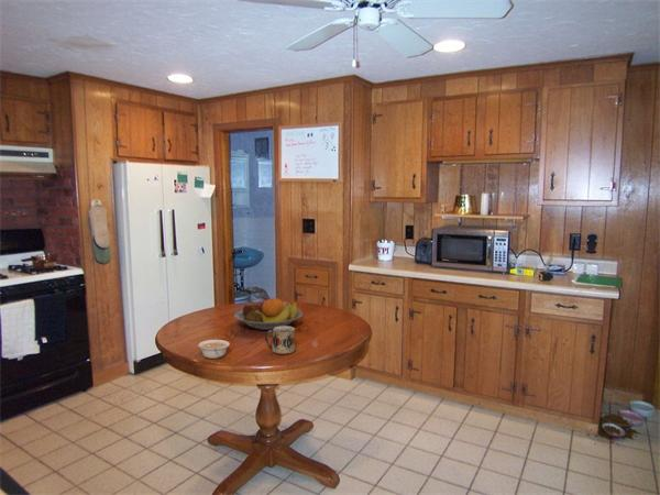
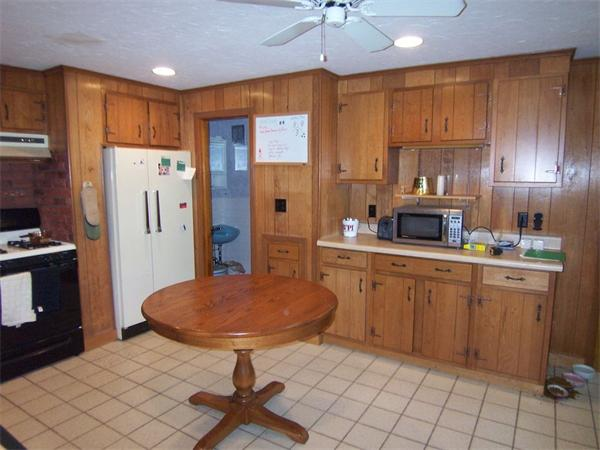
- legume [197,339,230,360]
- fruit bowl [233,297,304,331]
- mug [264,324,296,355]
